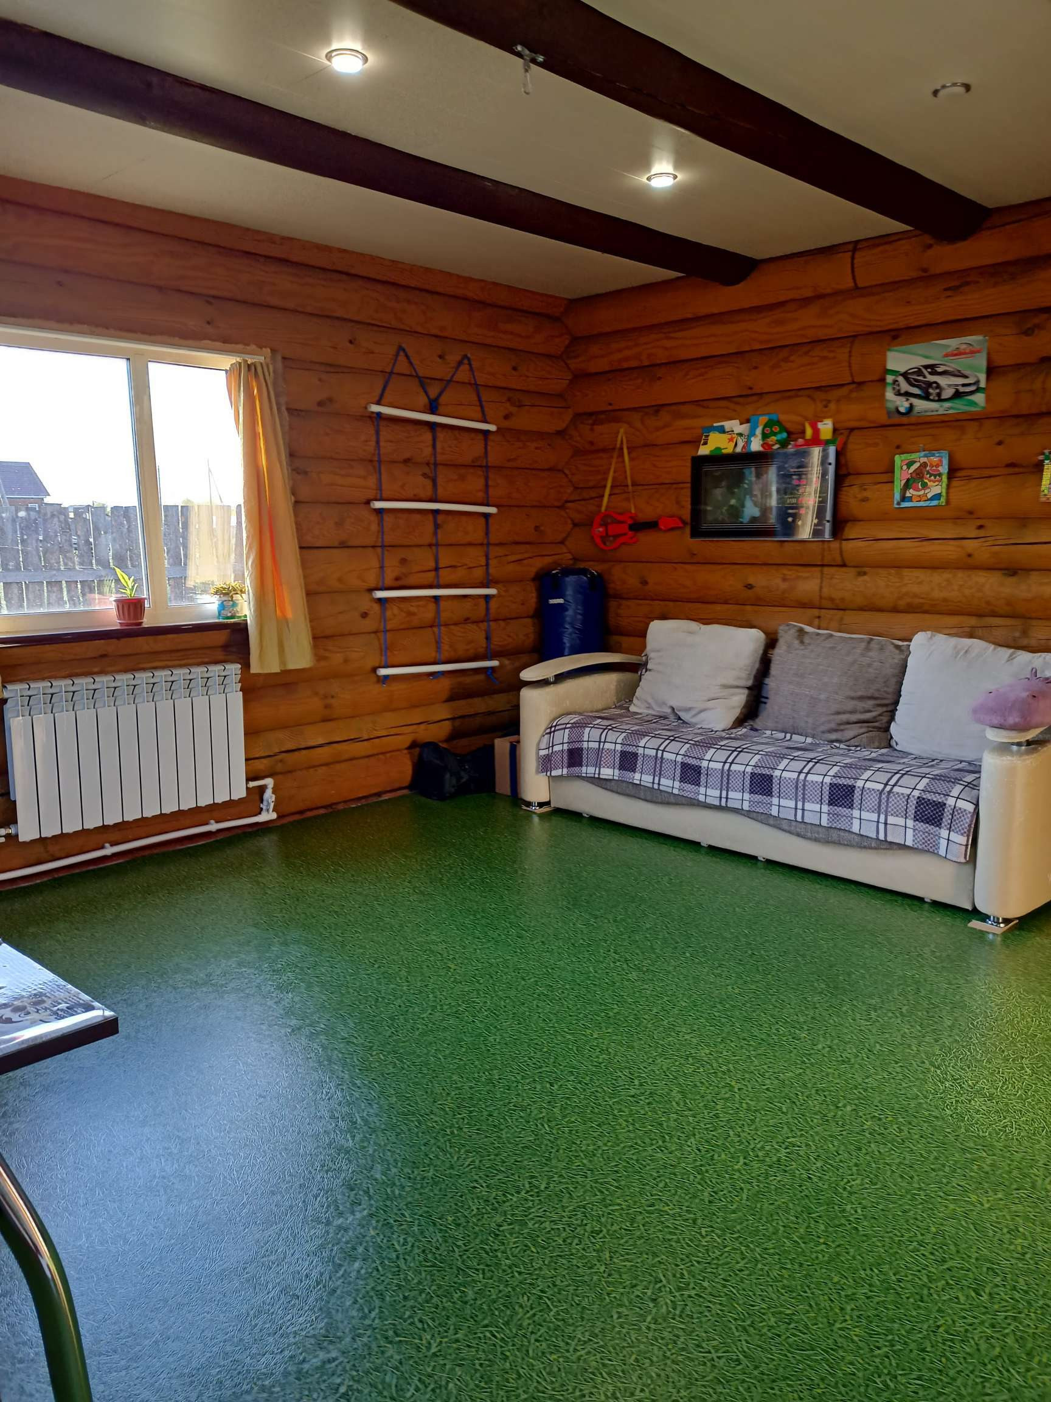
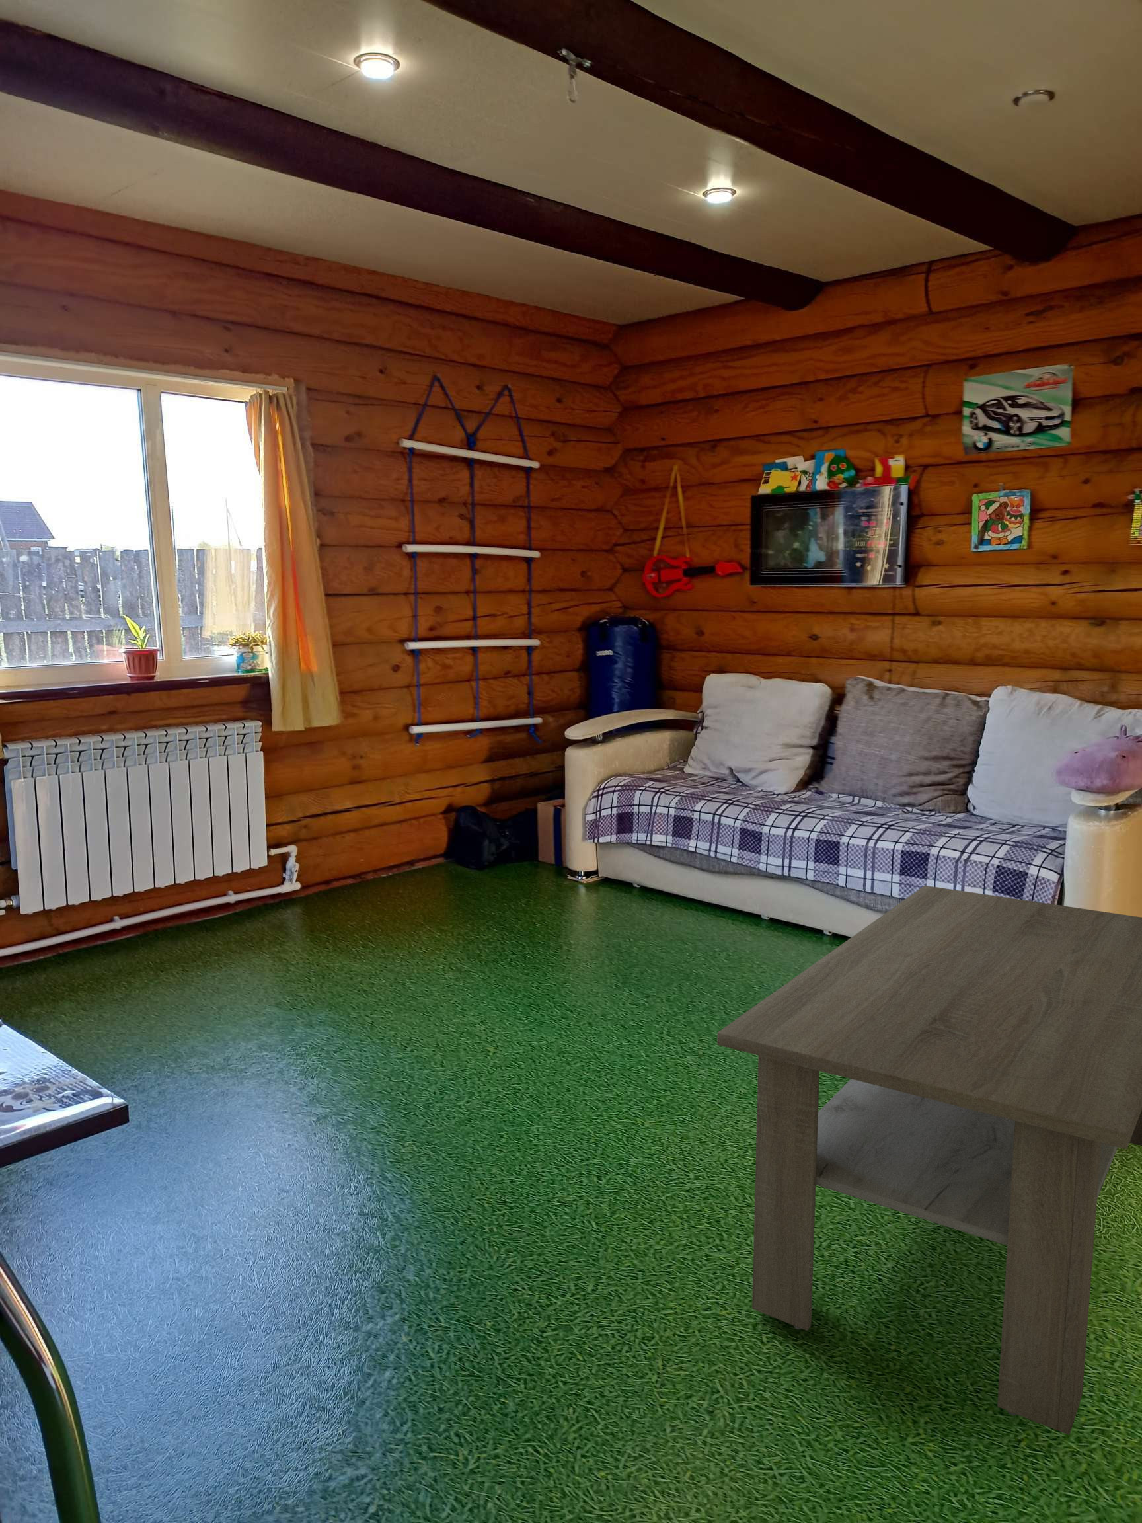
+ coffee table [716,885,1142,1435]
